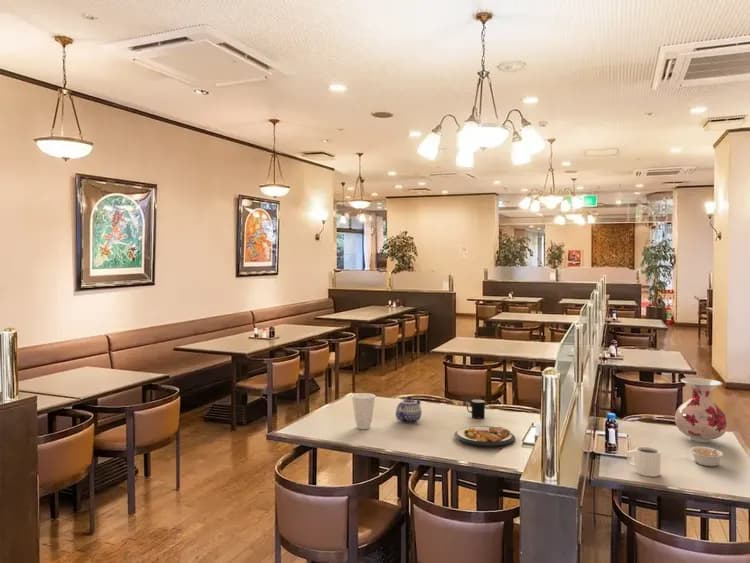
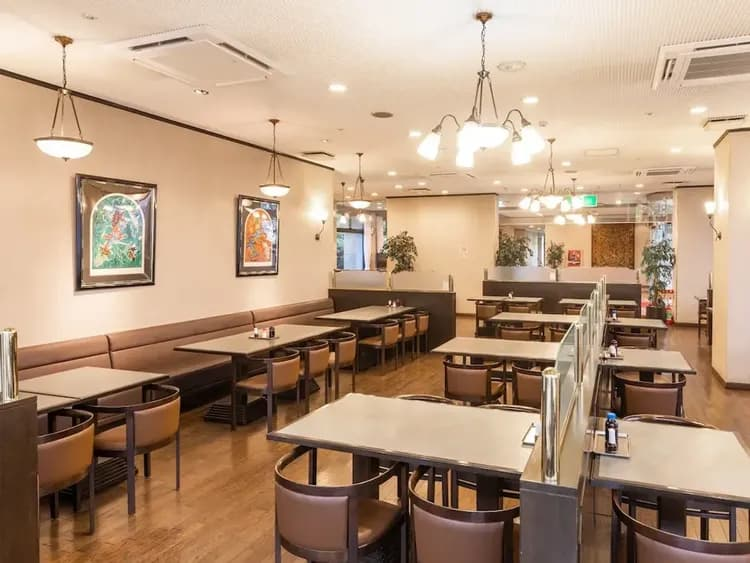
- teapot [395,395,423,424]
- plate [453,425,516,448]
- mug [626,446,662,478]
- cup [466,399,486,419]
- legume [689,445,725,467]
- vase [674,377,729,443]
- cup [351,392,376,430]
